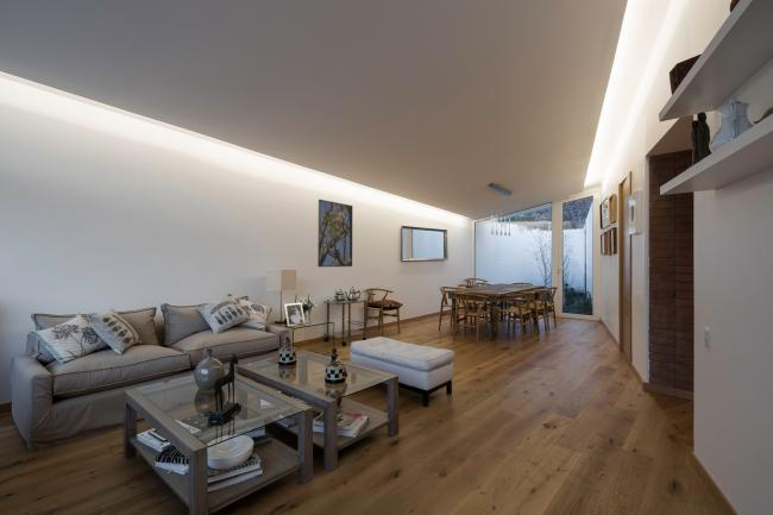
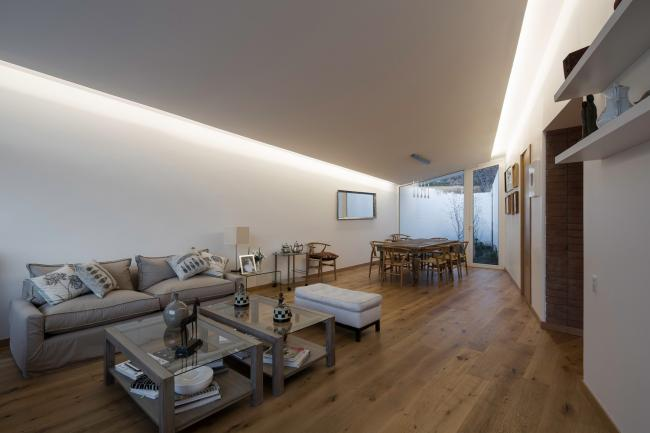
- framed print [316,199,353,268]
